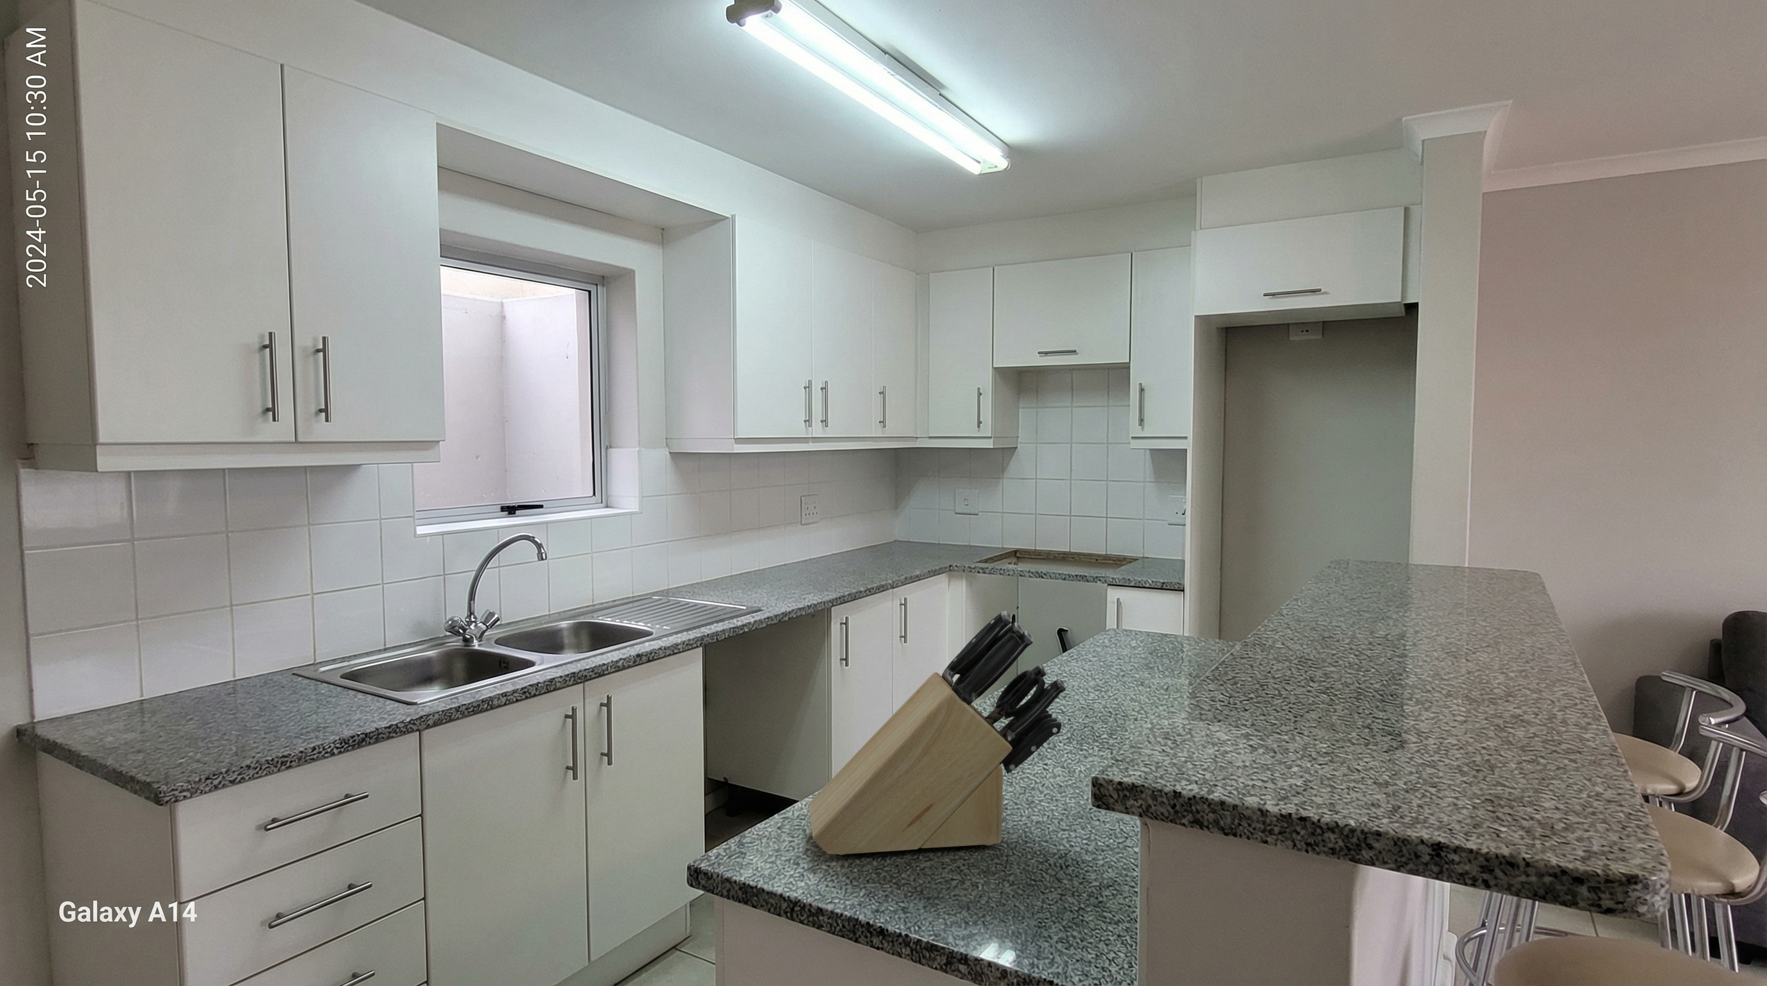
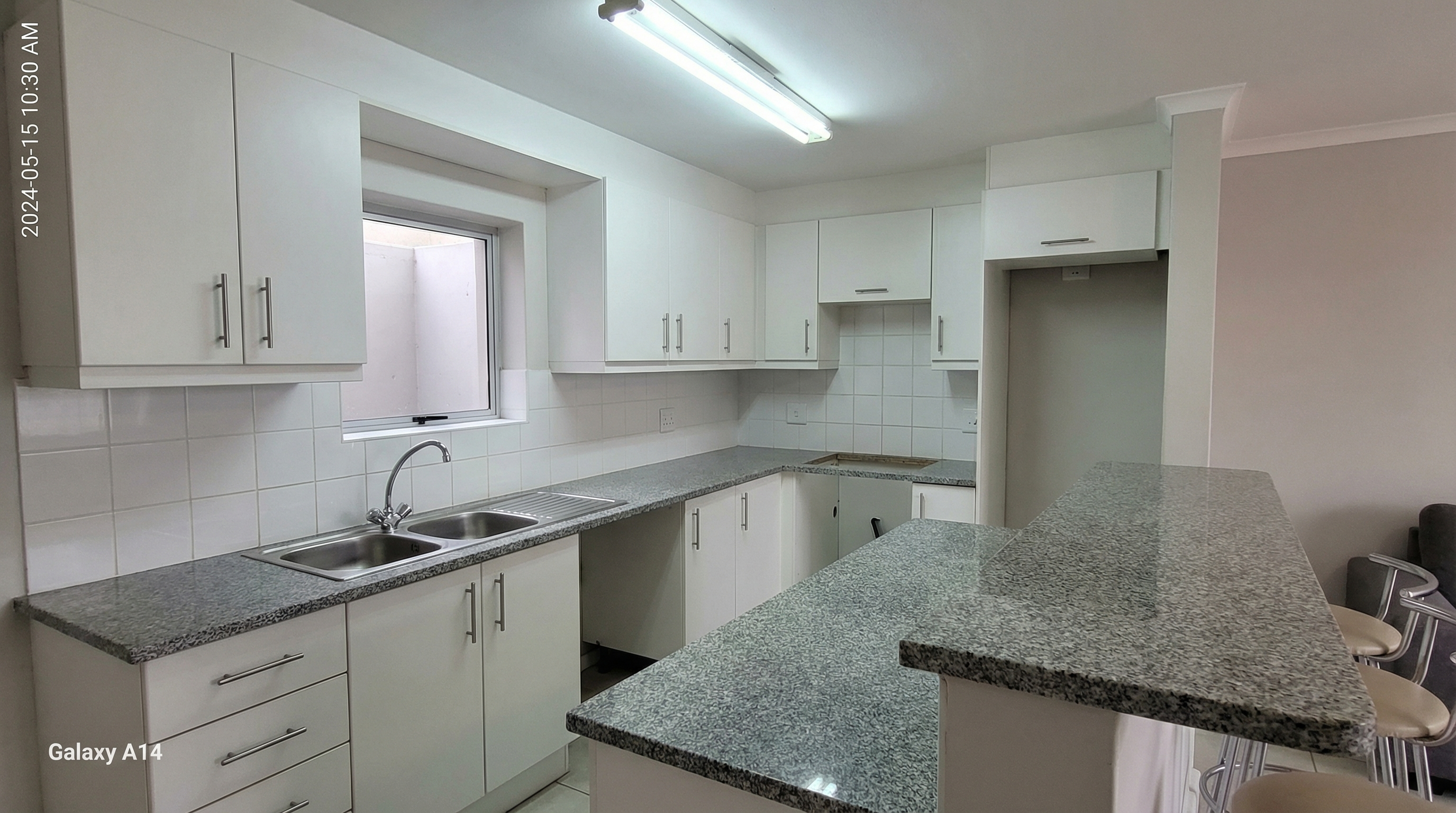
- knife block [807,610,1067,856]
